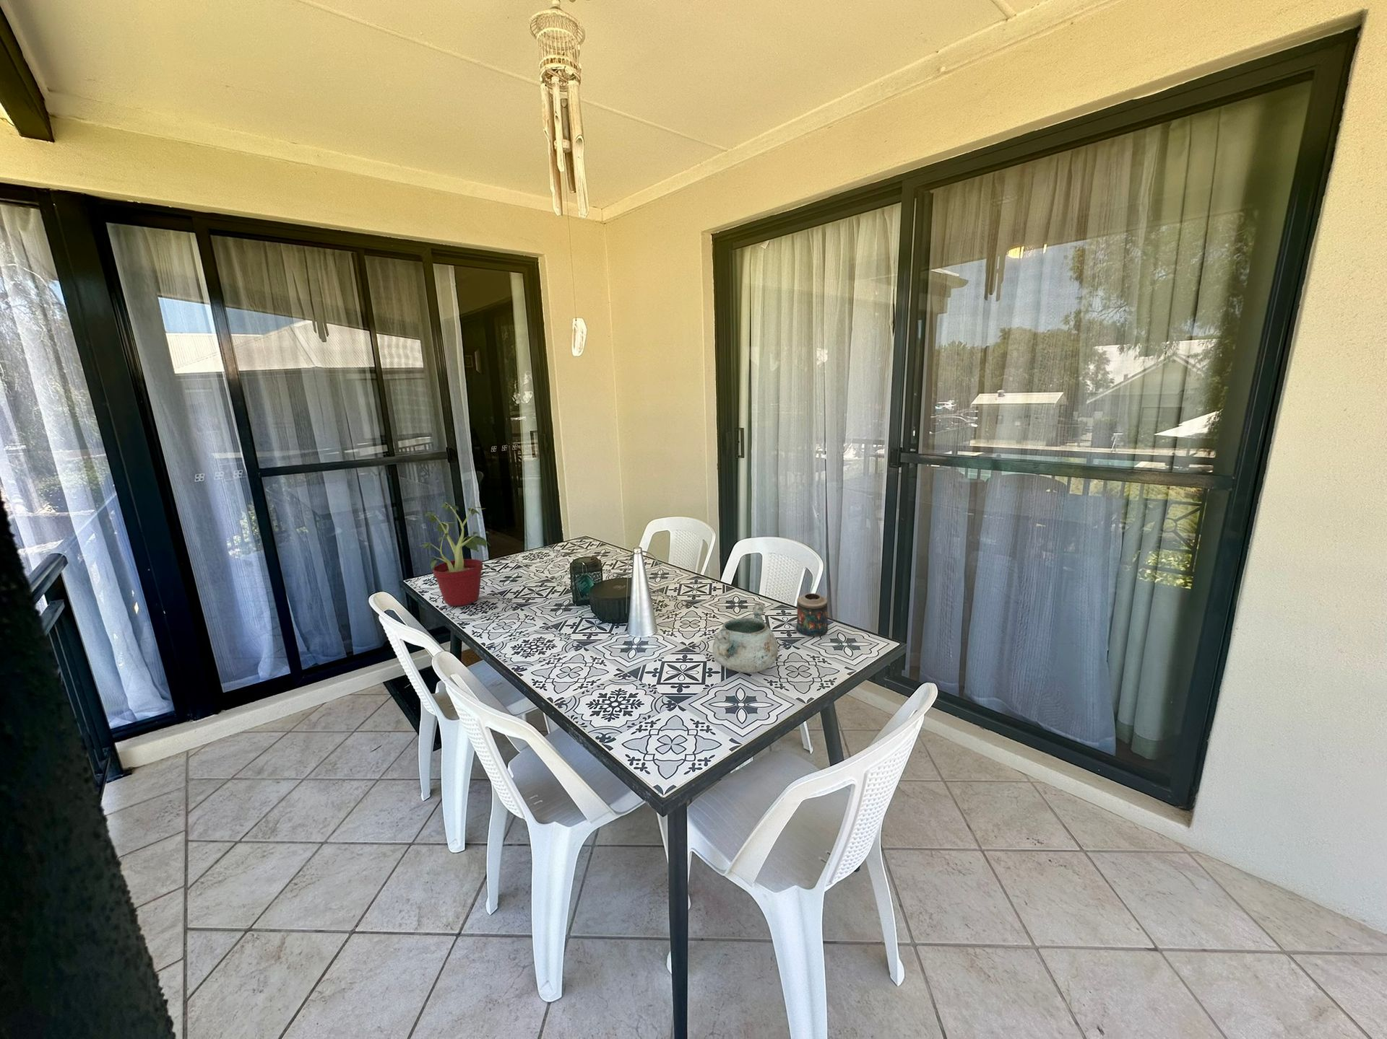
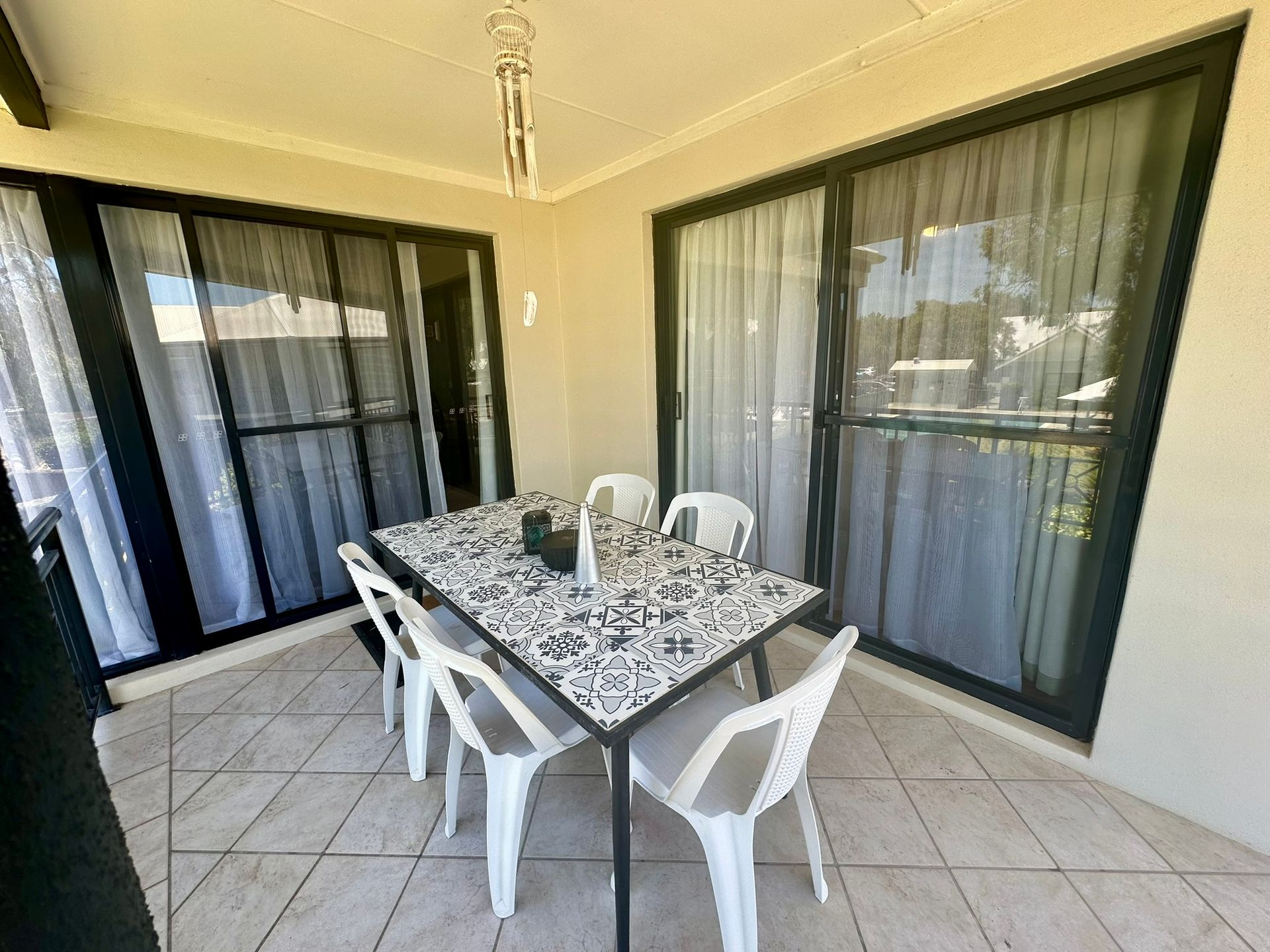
- bowl [712,602,779,673]
- potted plant [419,501,491,607]
- candle [791,593,829,637]
